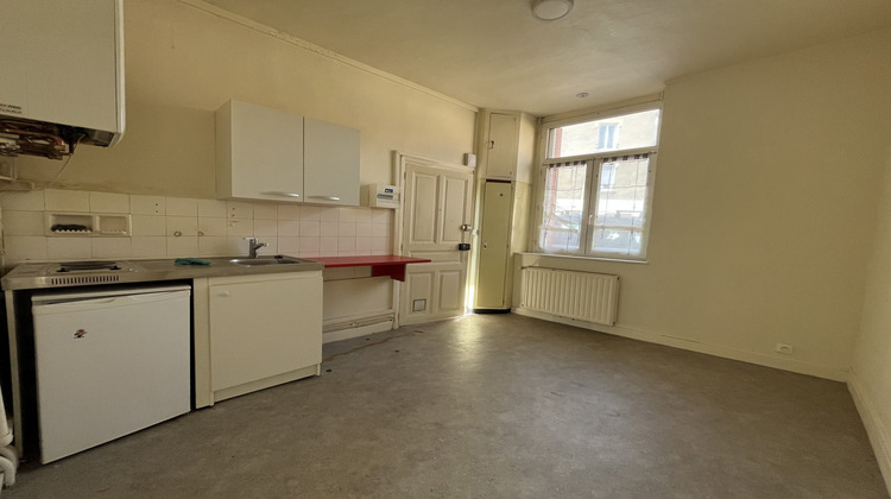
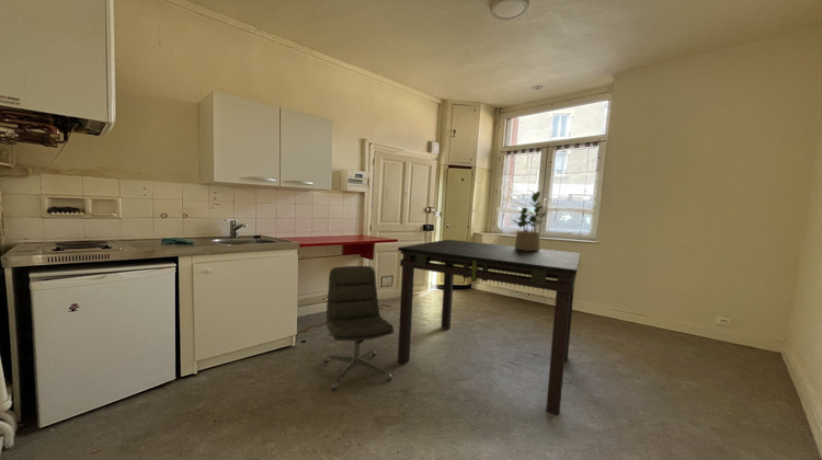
+ potted plant [512,189,547,251]
+ dining table [397,239,582,416]
+ chair [322,265,395,392]
